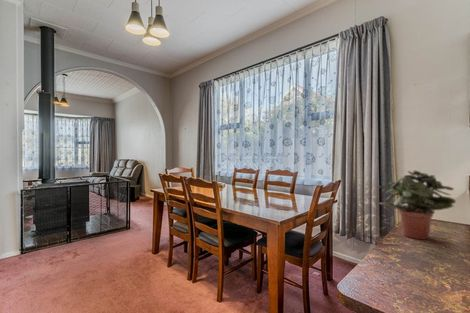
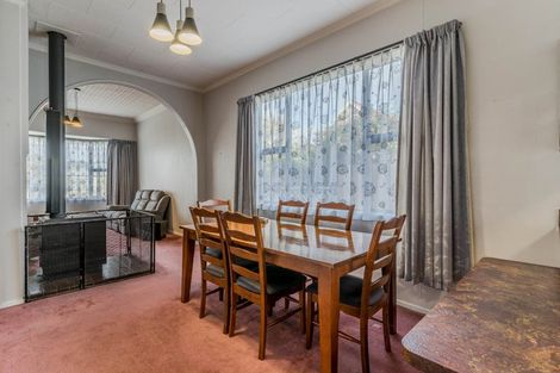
- potted plant [376,170,457,241]
